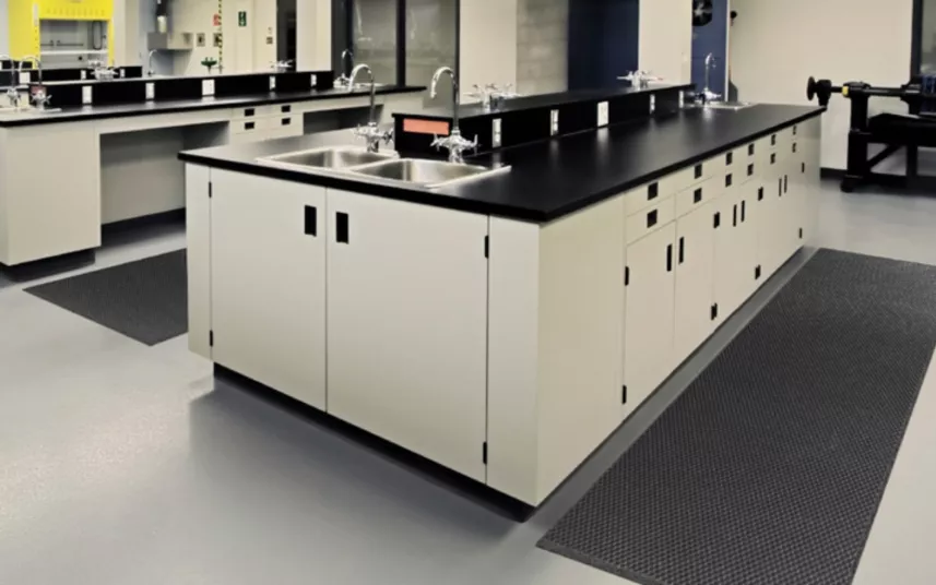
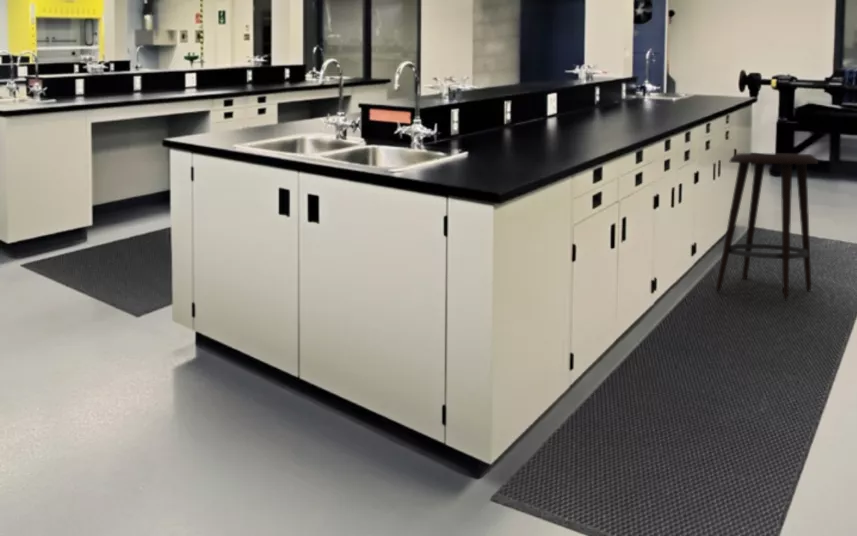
+ stool [715,152,819,302]
